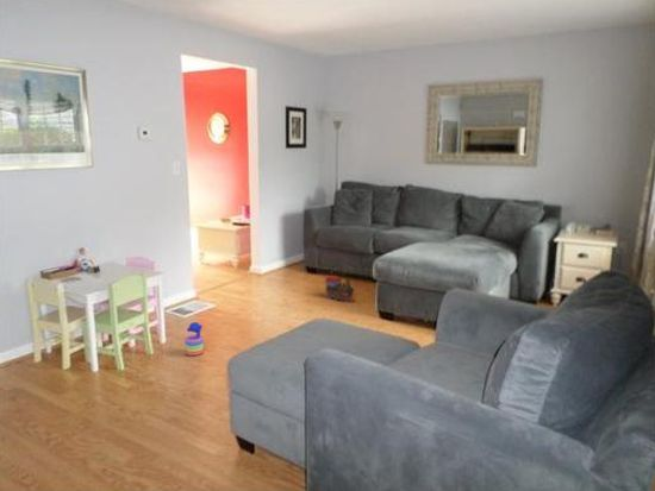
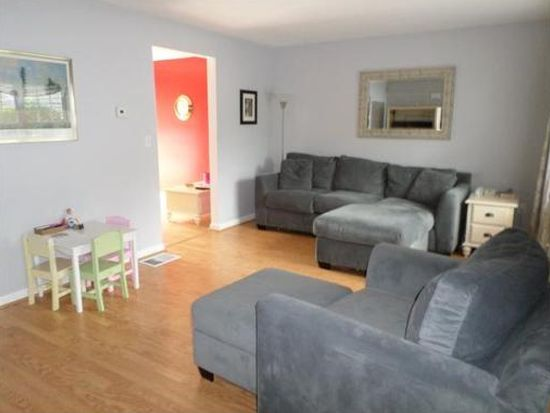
- stacking toy [183,321,205,357]
- toy train [324,275,357,303]
